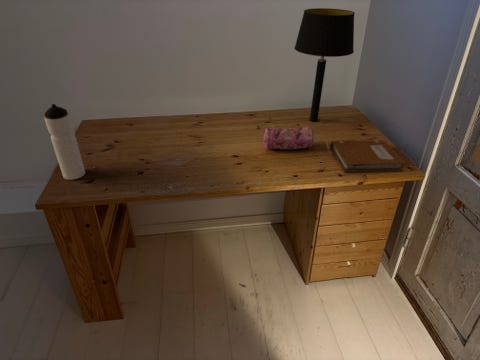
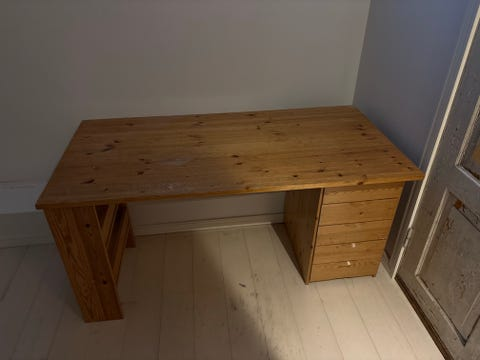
- pencil case [261,125,315,150]
- table lamp [293,7,356,123]
- water bottle [43,103,86,181]
- notebook [329,139,406,173]
